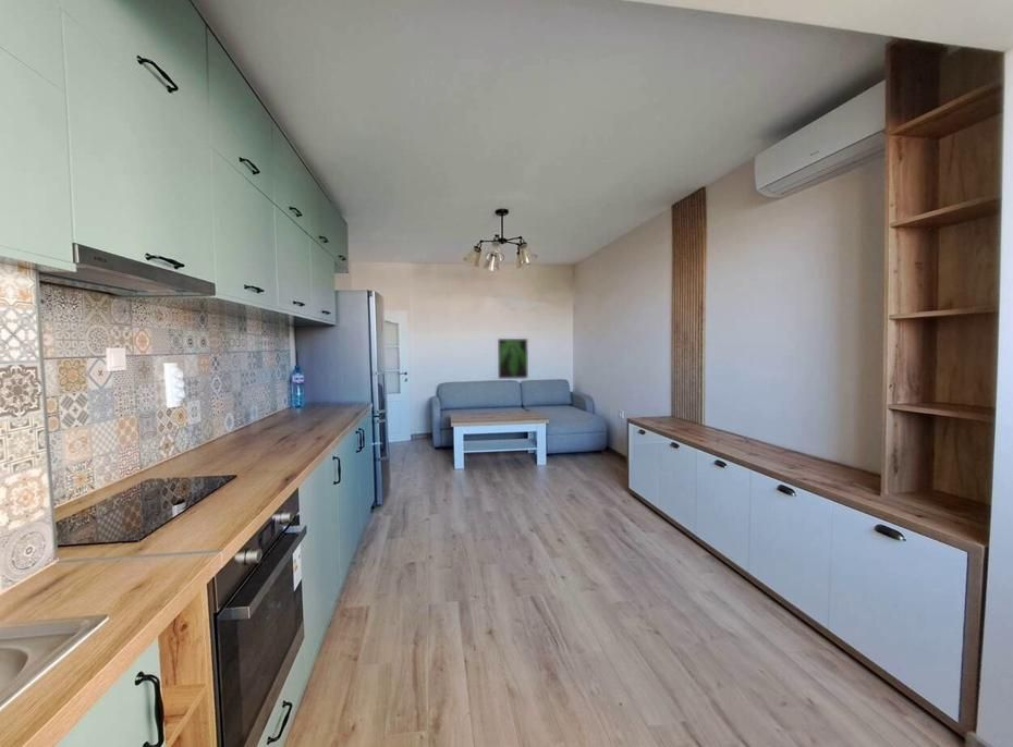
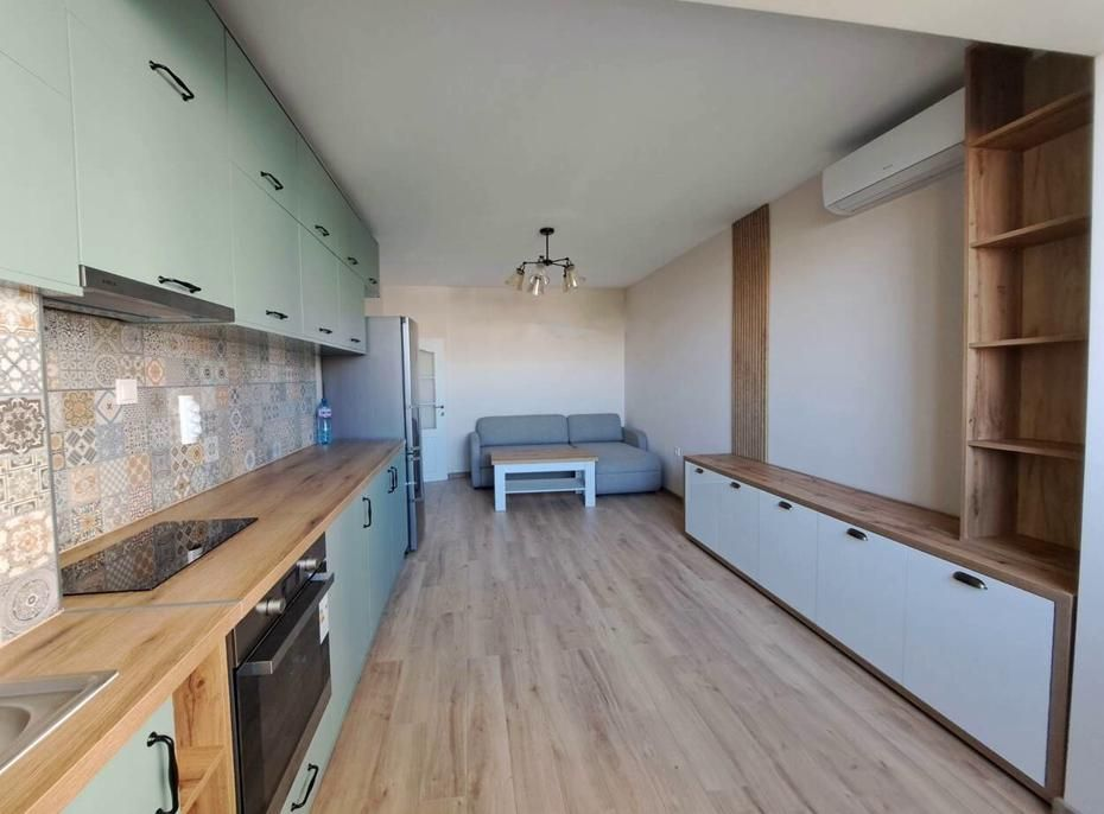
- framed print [497,338,529,380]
